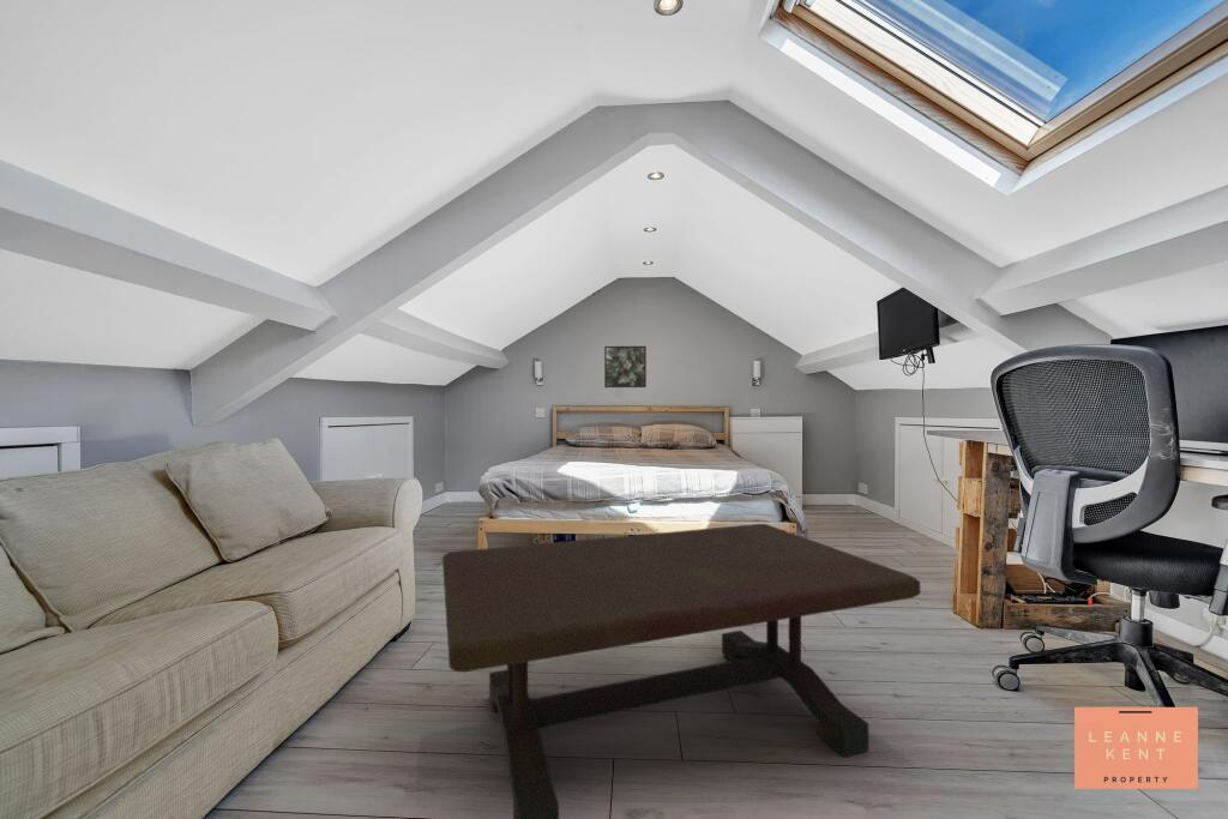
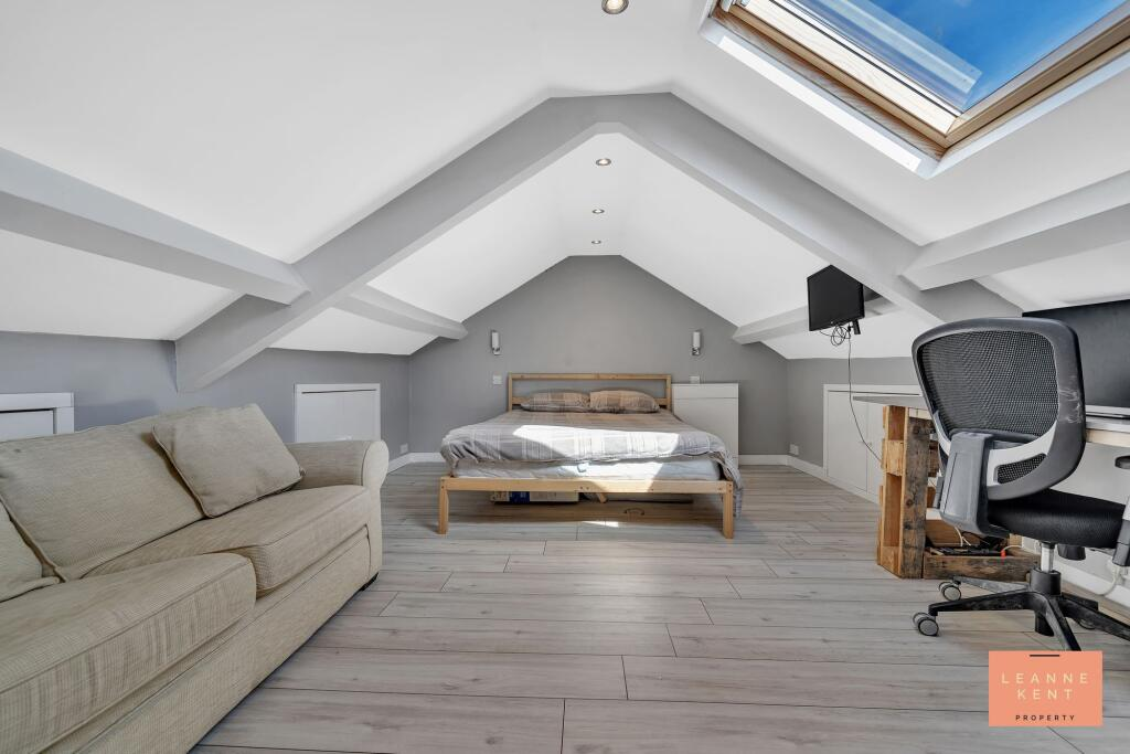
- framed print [603,345,648,389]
- coffee table [441,523,921,819]
